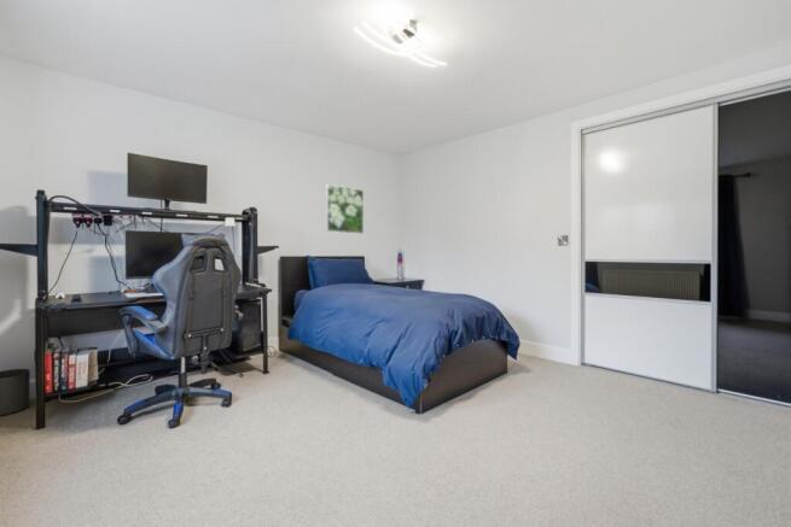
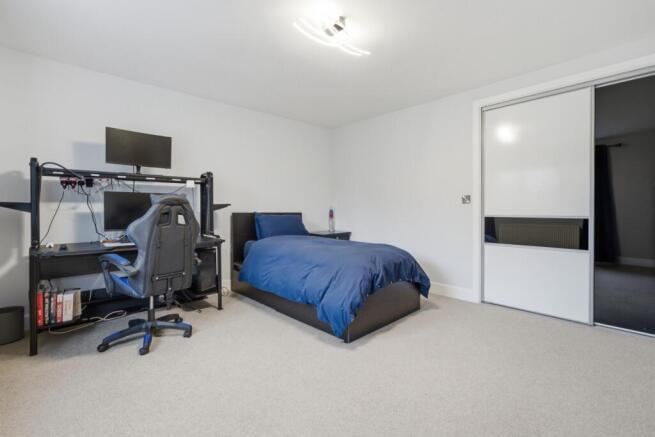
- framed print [325,183,365,235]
